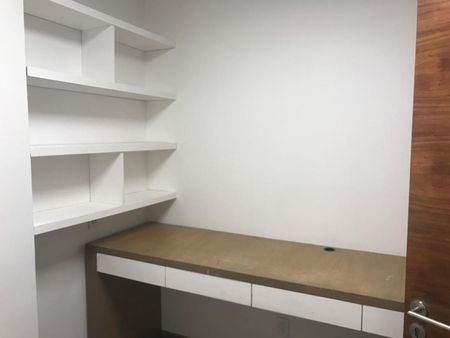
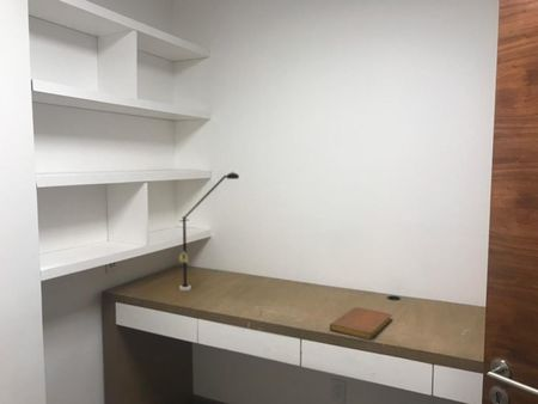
+ desk lamp [178,171,240,292]
+ notebook [329,306,393,341]
